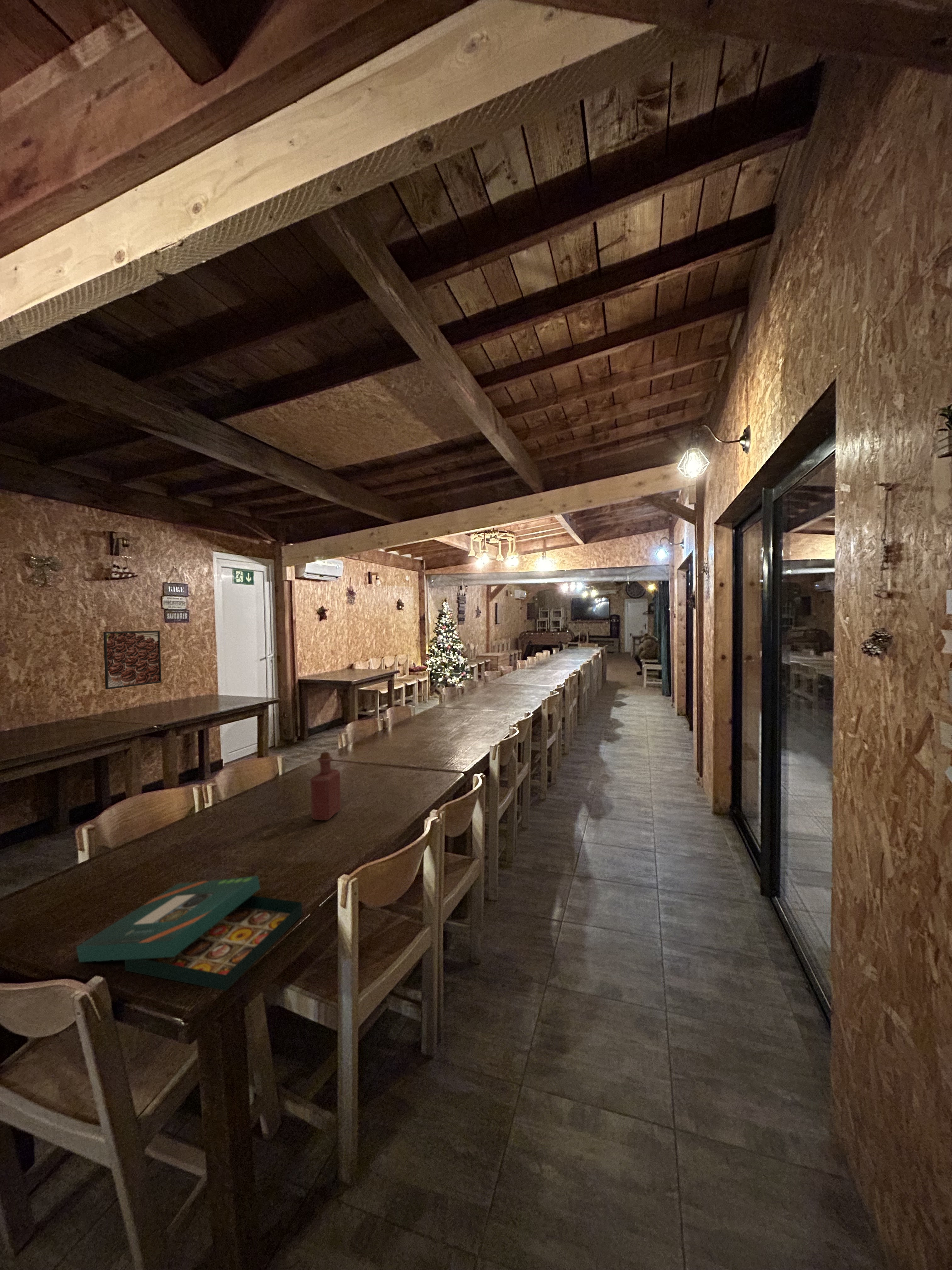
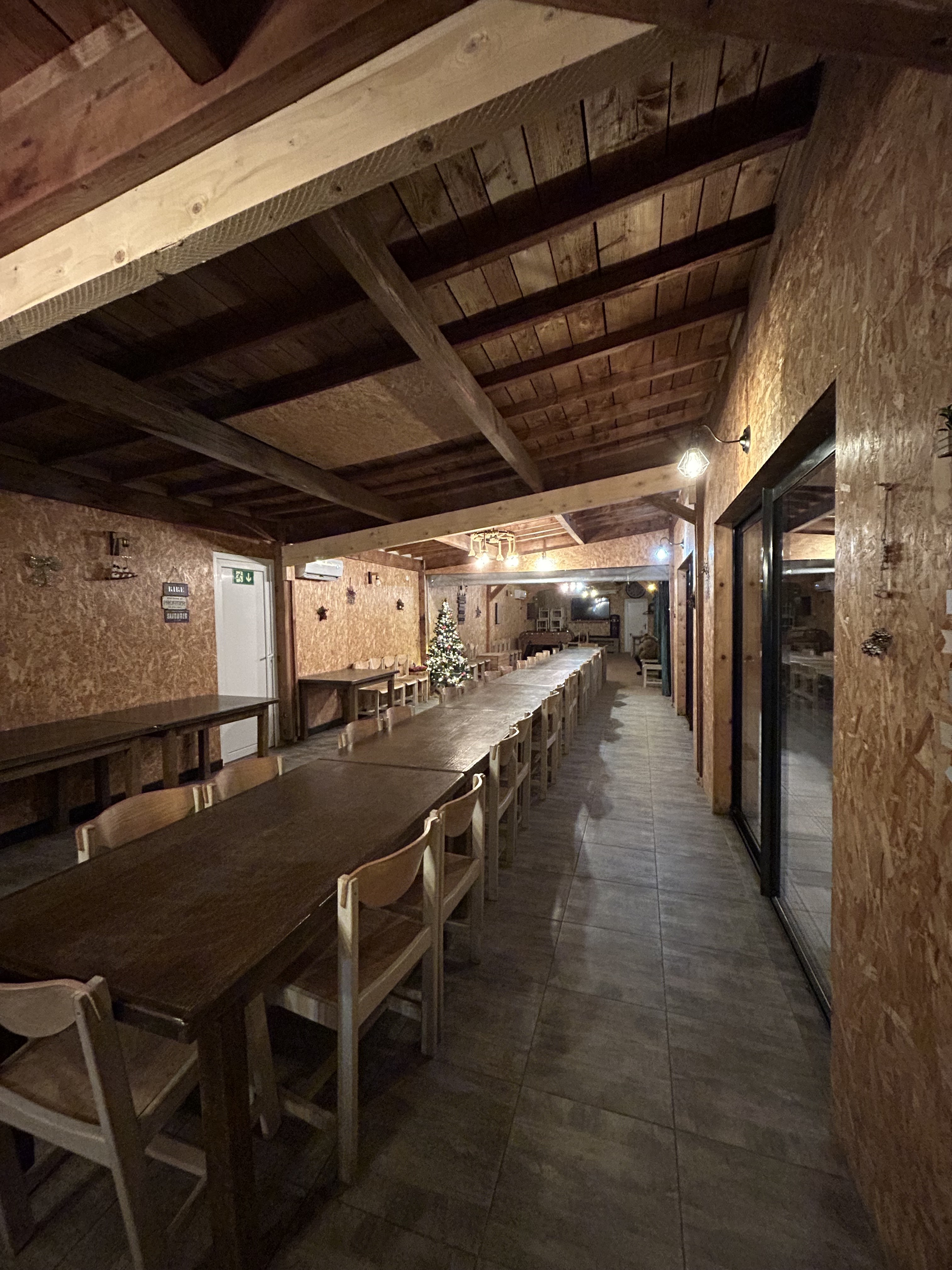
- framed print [103,630,162,690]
- board game [76,875,303,991]
- bottle [310,752,341,821]
